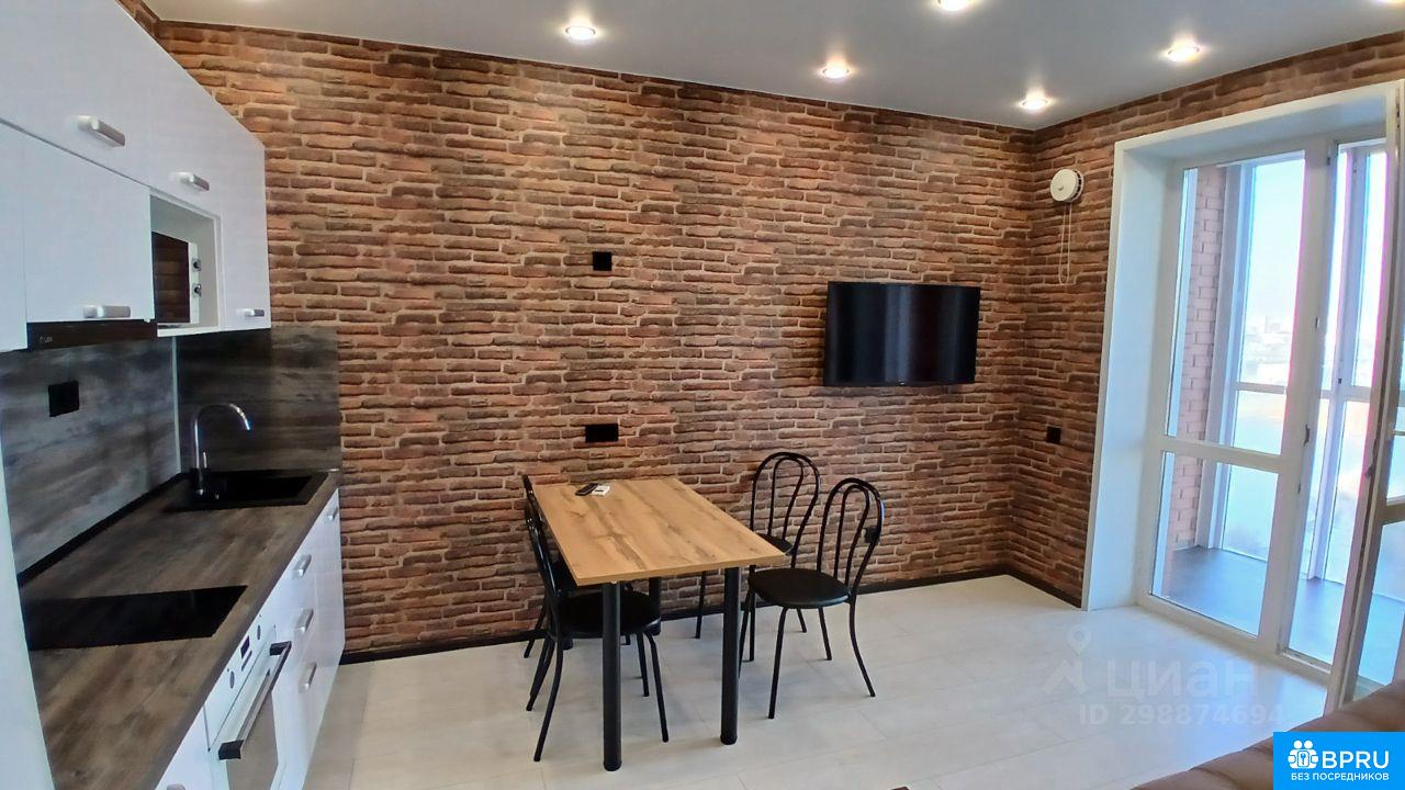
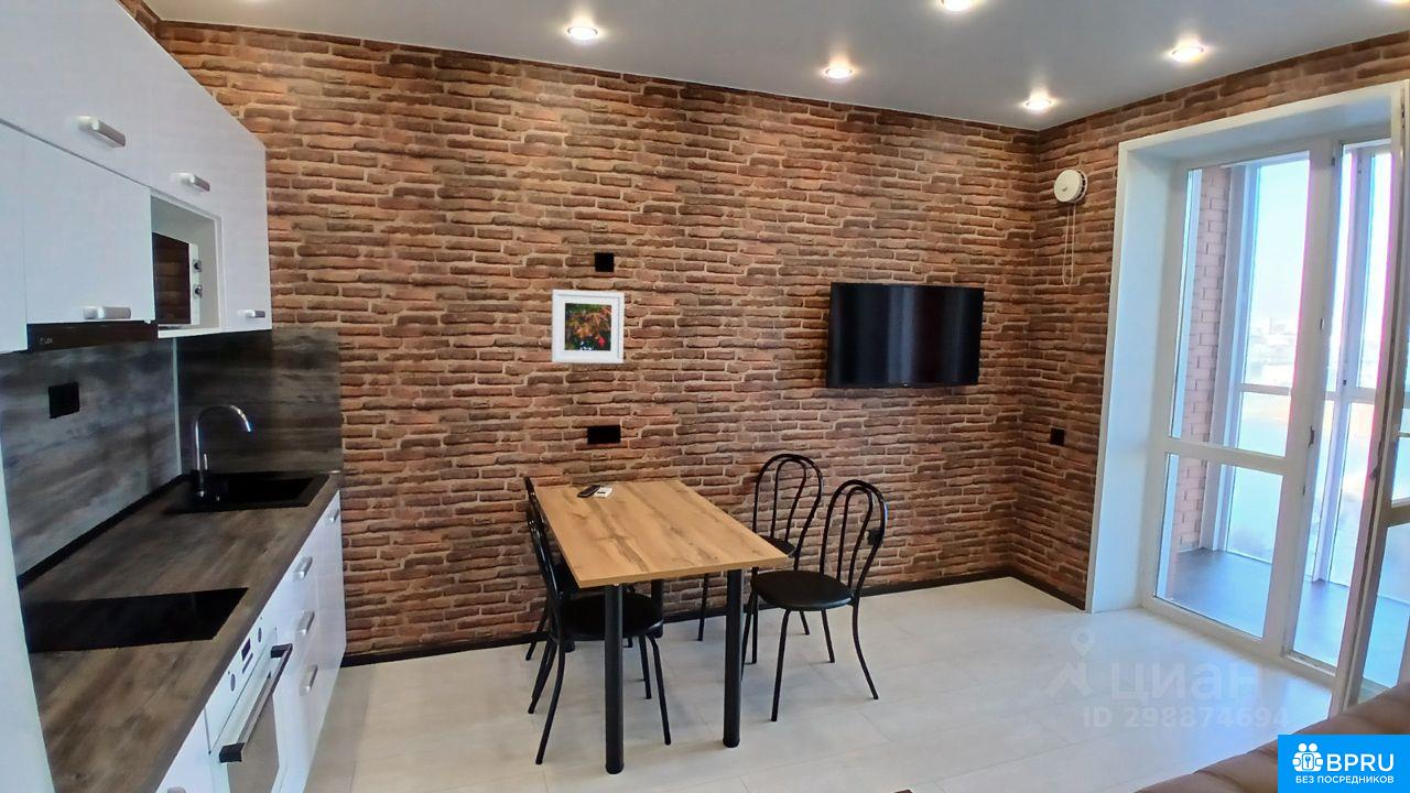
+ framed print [550,289,626,365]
